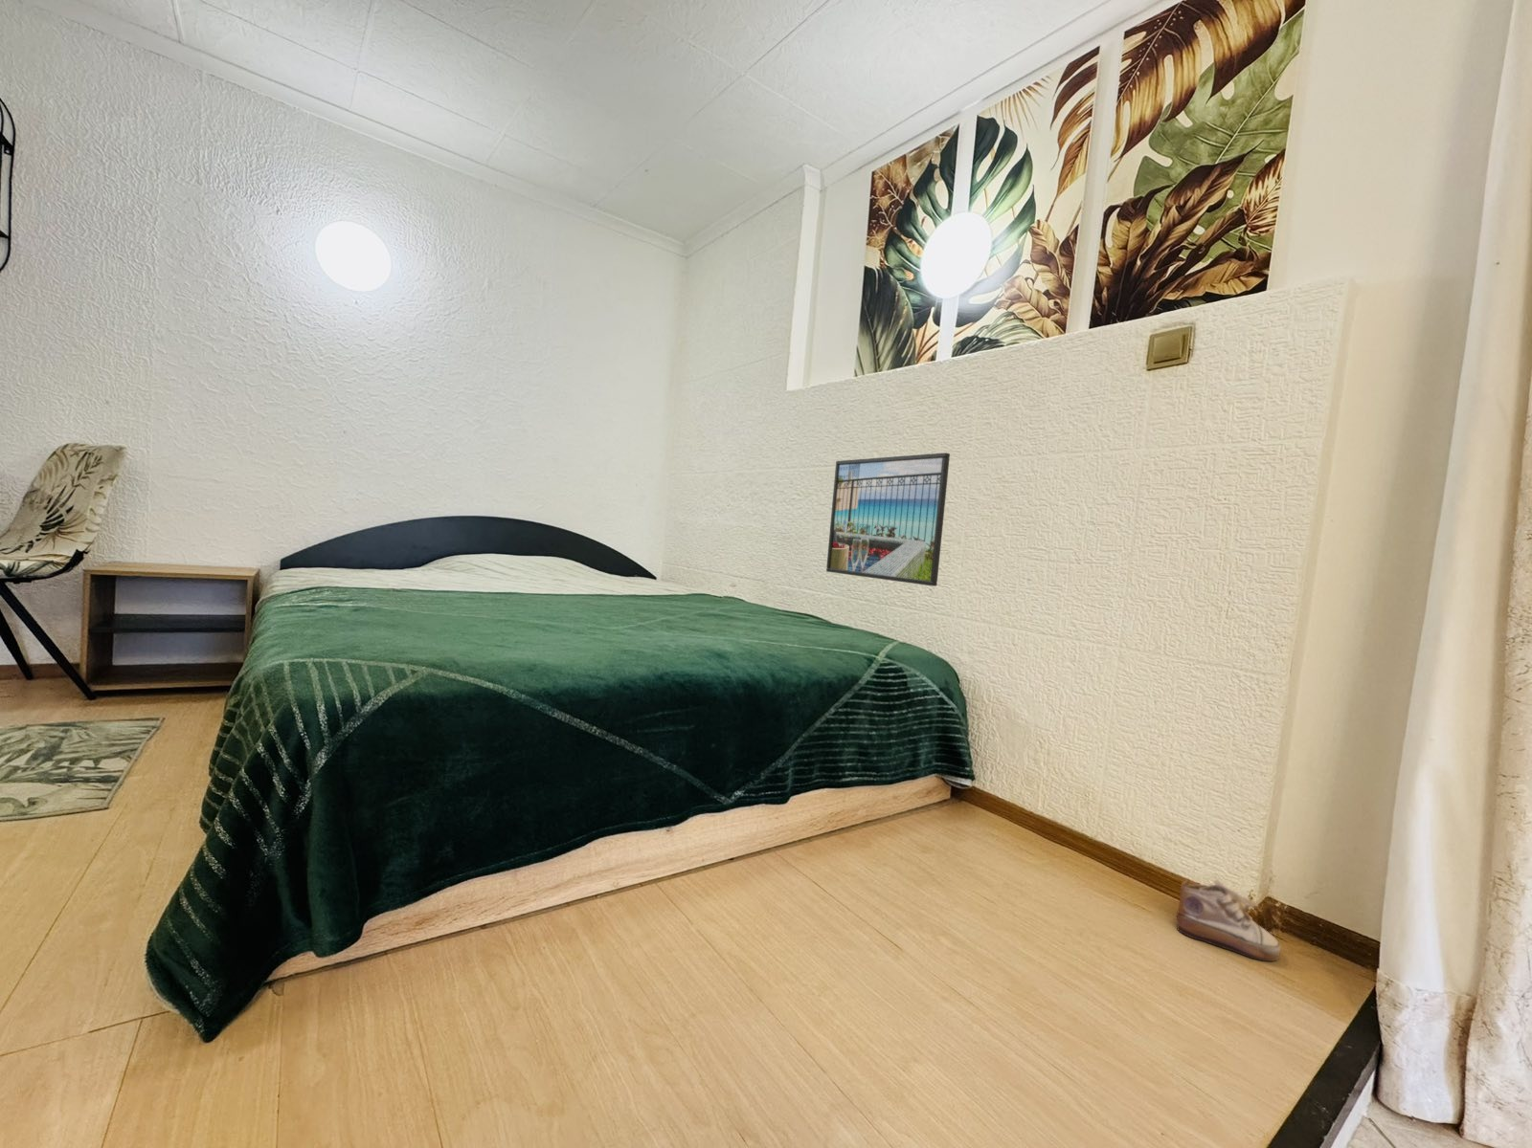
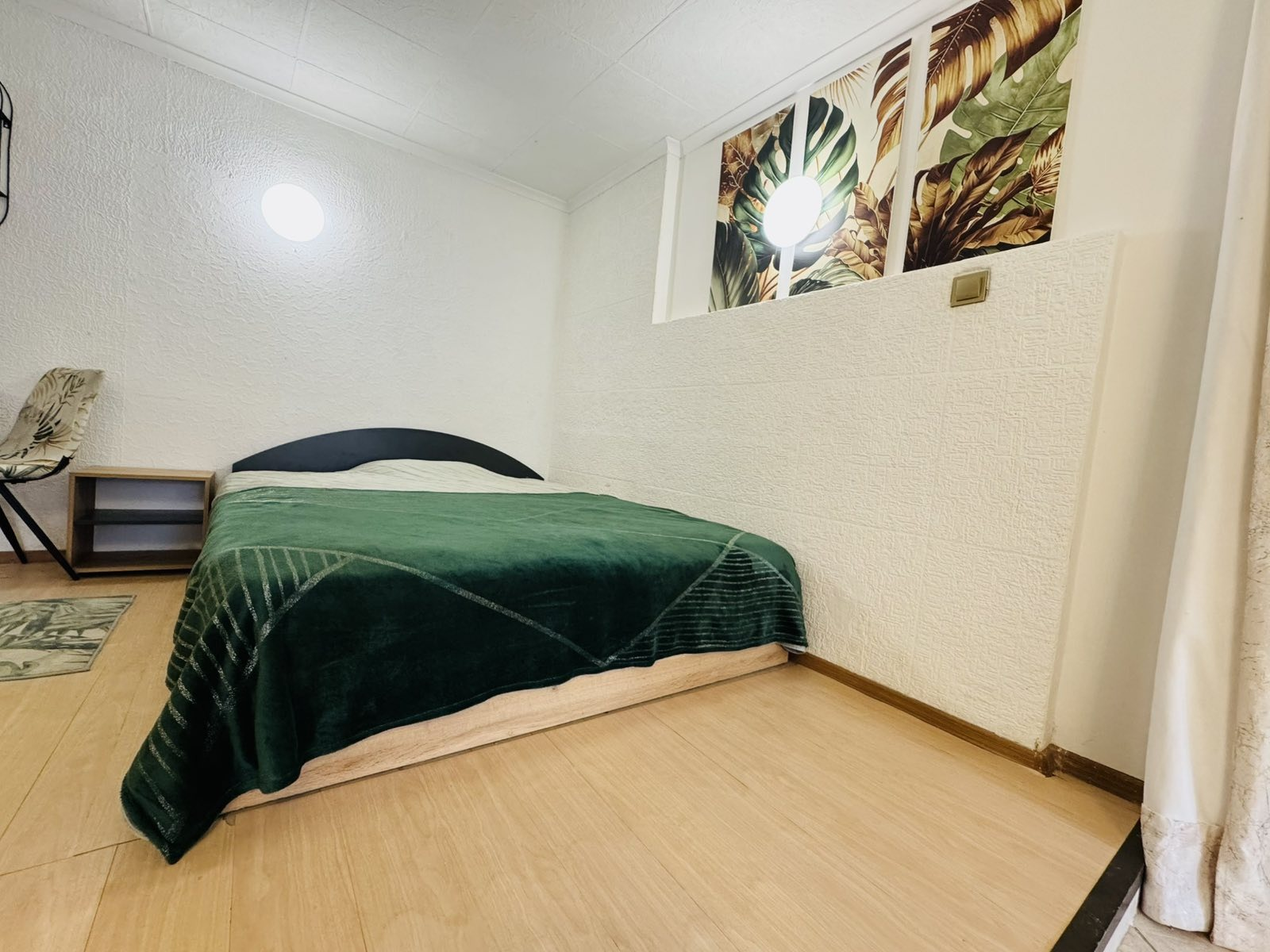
- shoe [1175,877,1282,962]
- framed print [825,451,951,587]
